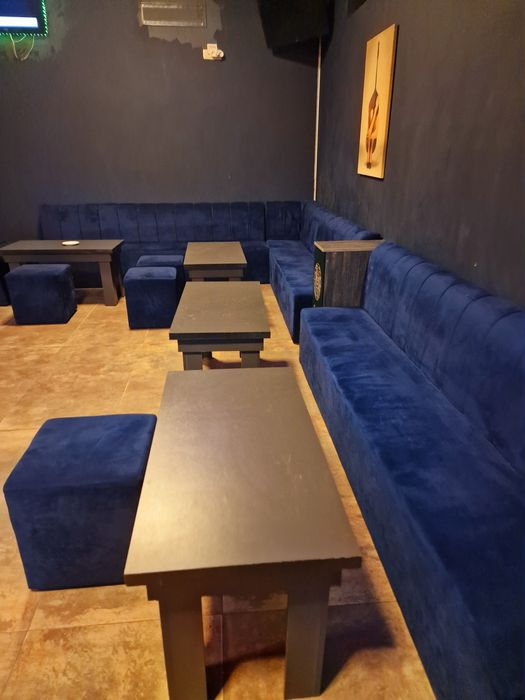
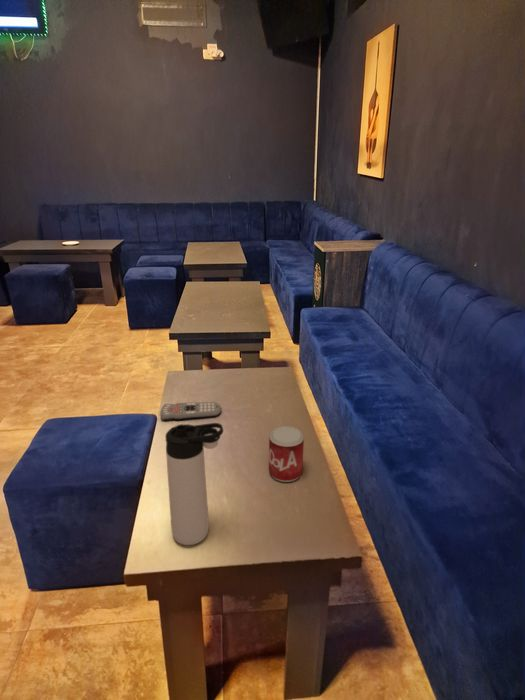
+ beverage can [268,425,305,483]
+ thermos bottle [164,422,224,546]
+ remote control [160,401,222,421]
